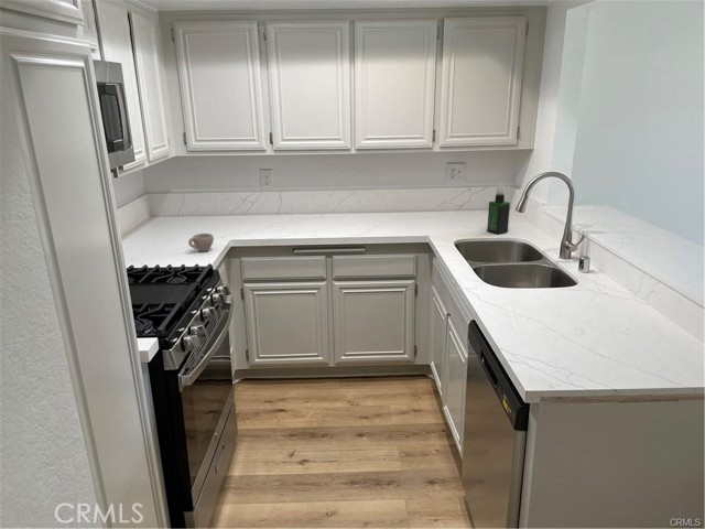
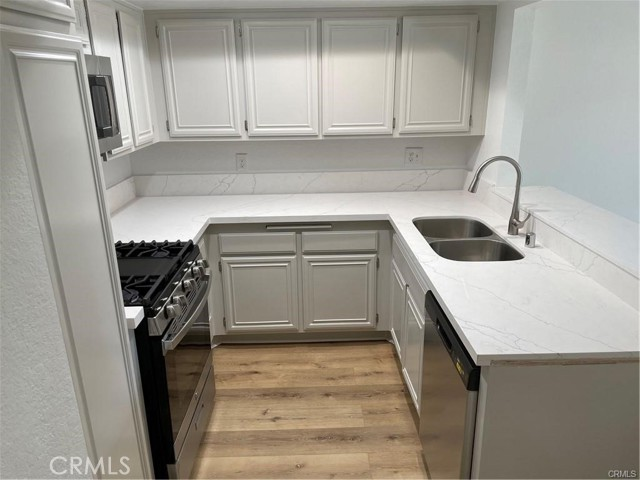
- cup [187,233,215,252]
- spray bottle [486,184,511,235]
